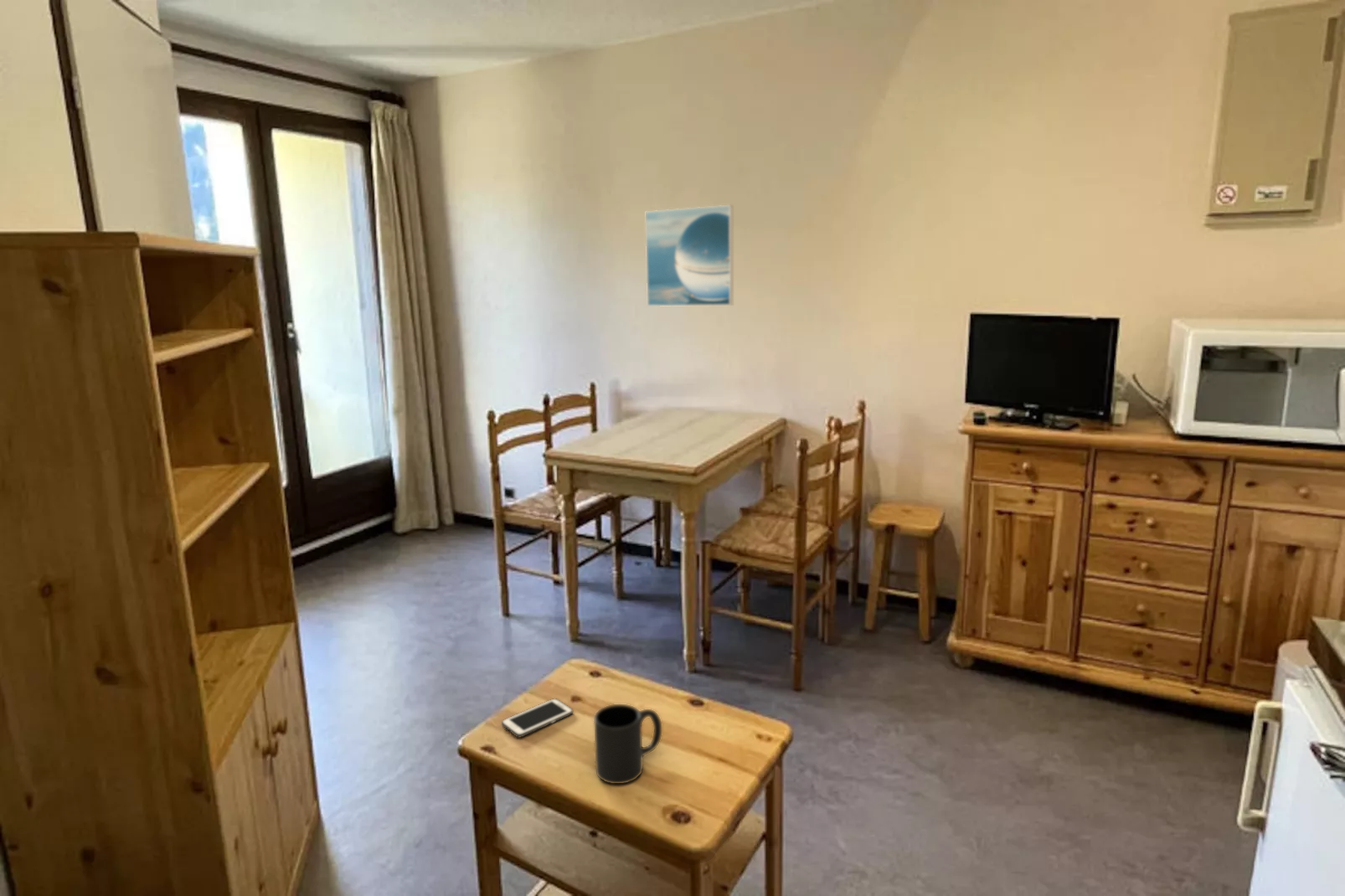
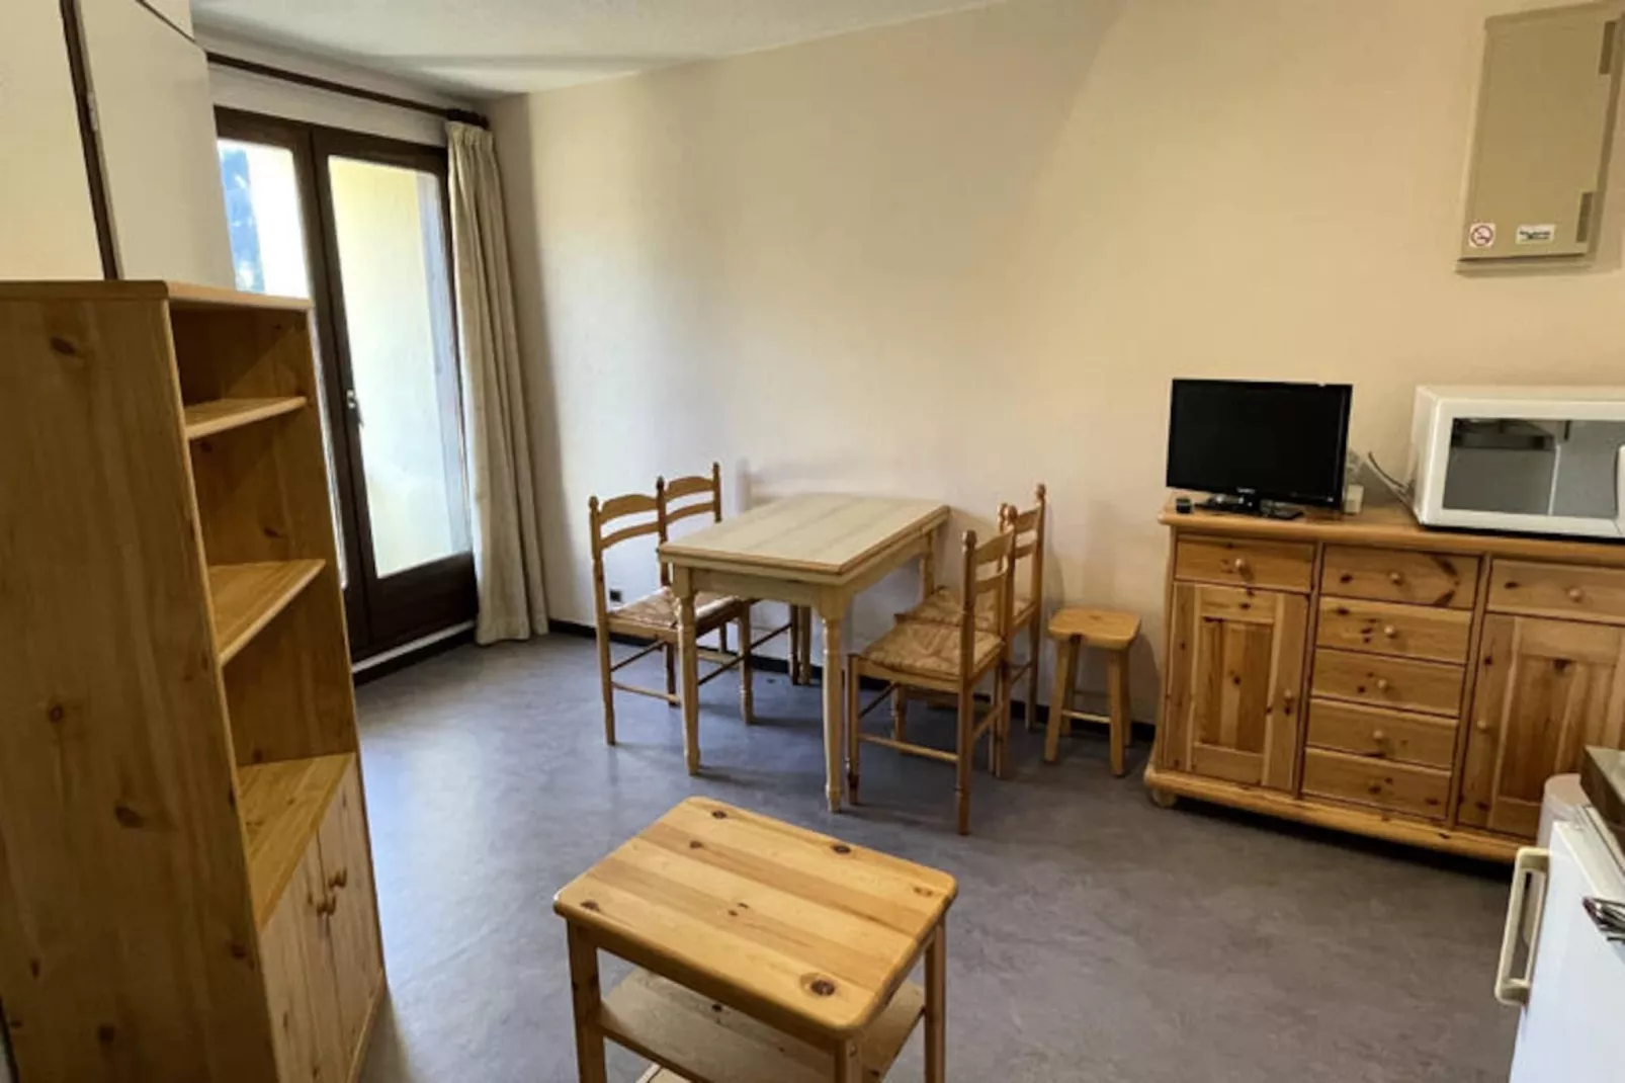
- mug [593,703,662,785]
- cell phone [501,698,574,739]
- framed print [645,204,734,307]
